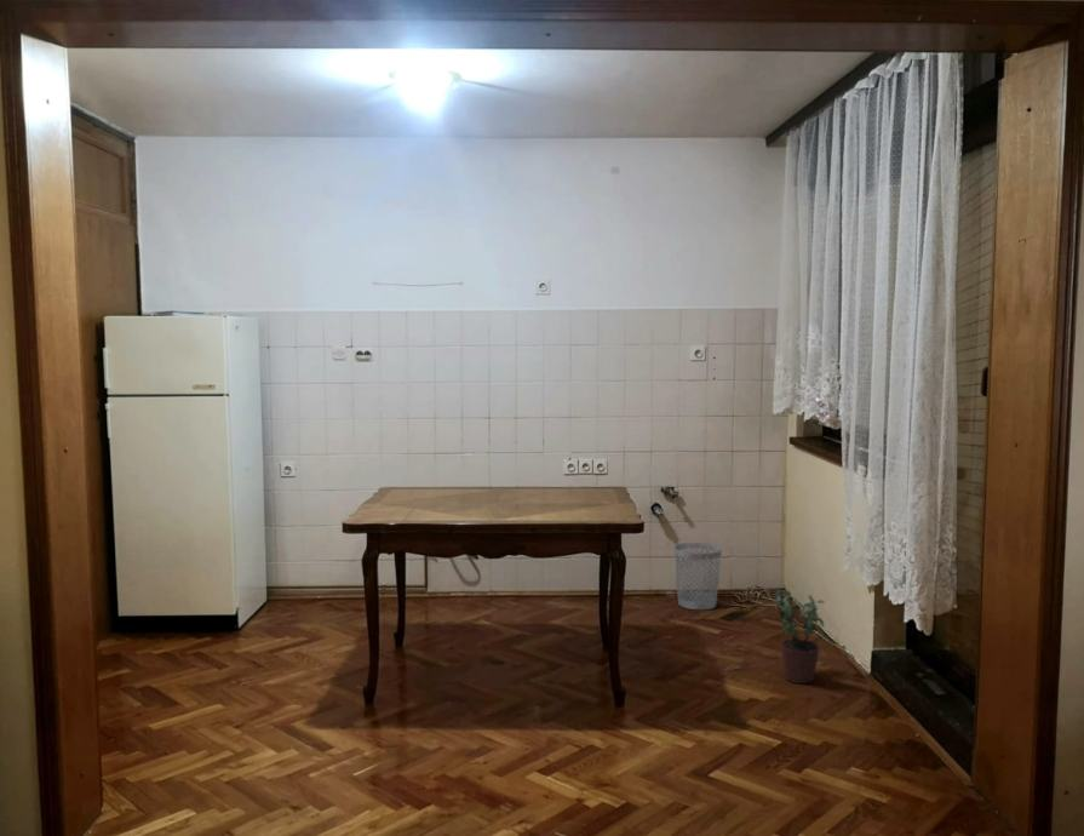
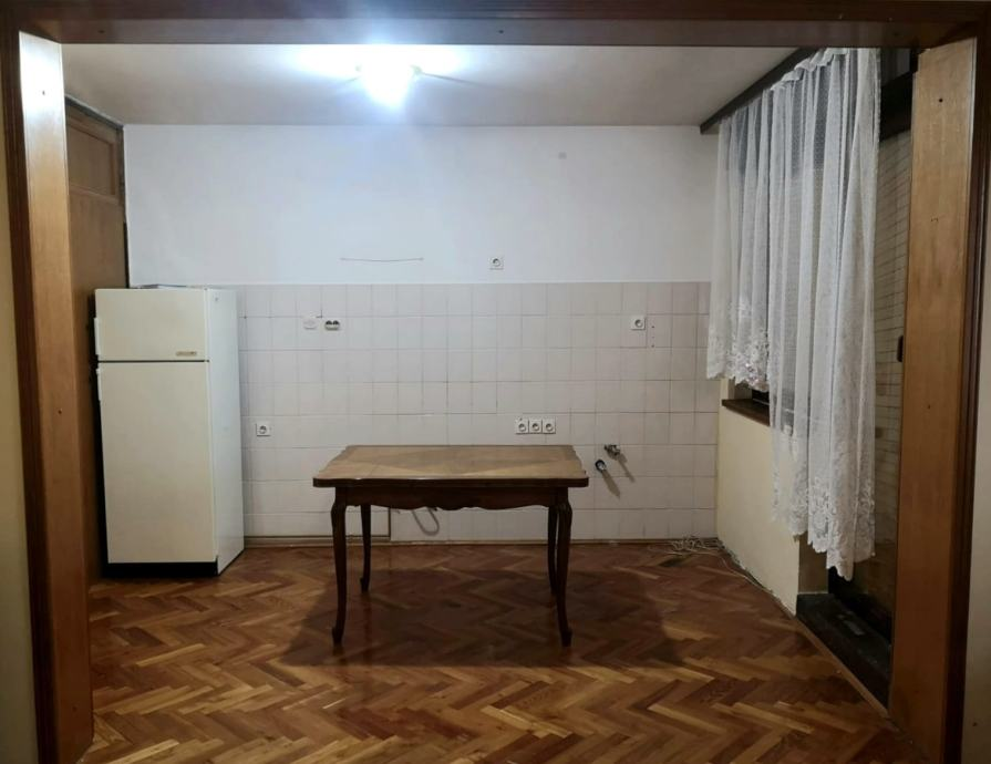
- wastebasket [673,542,723,611]
- potted plant [773,589,825,685]
